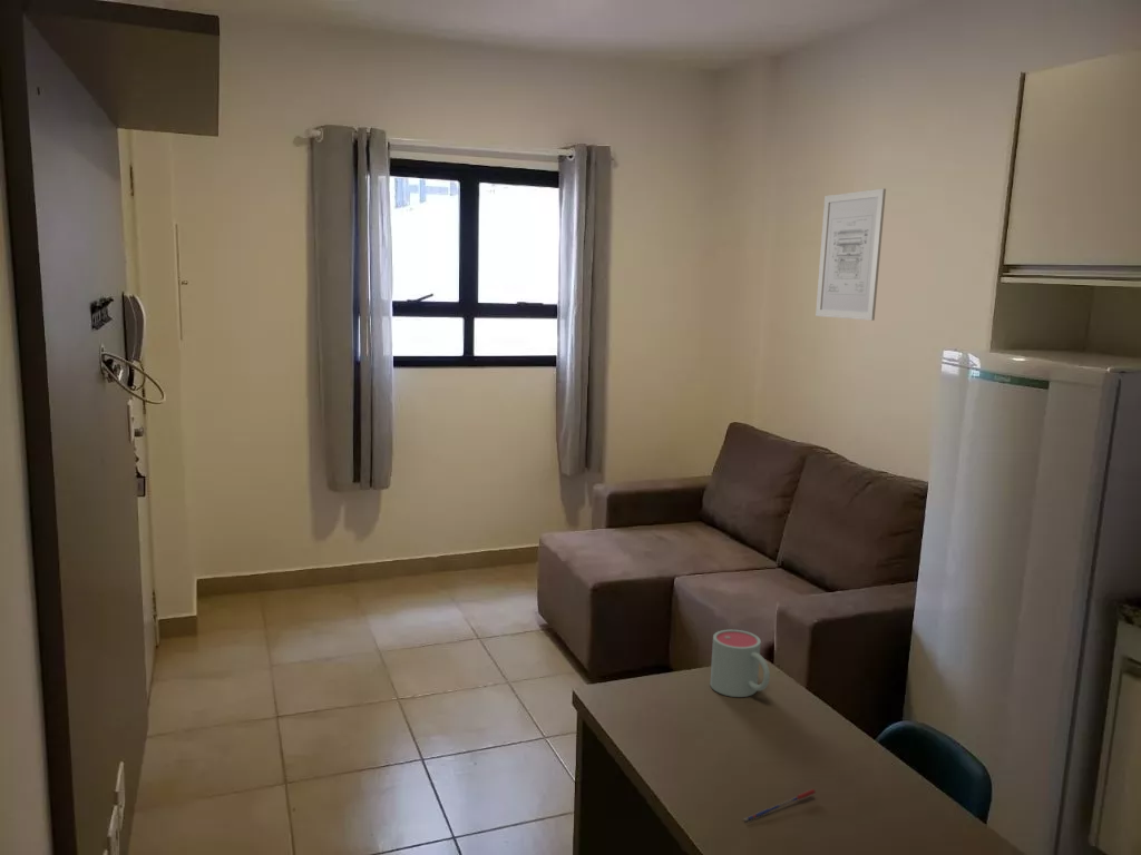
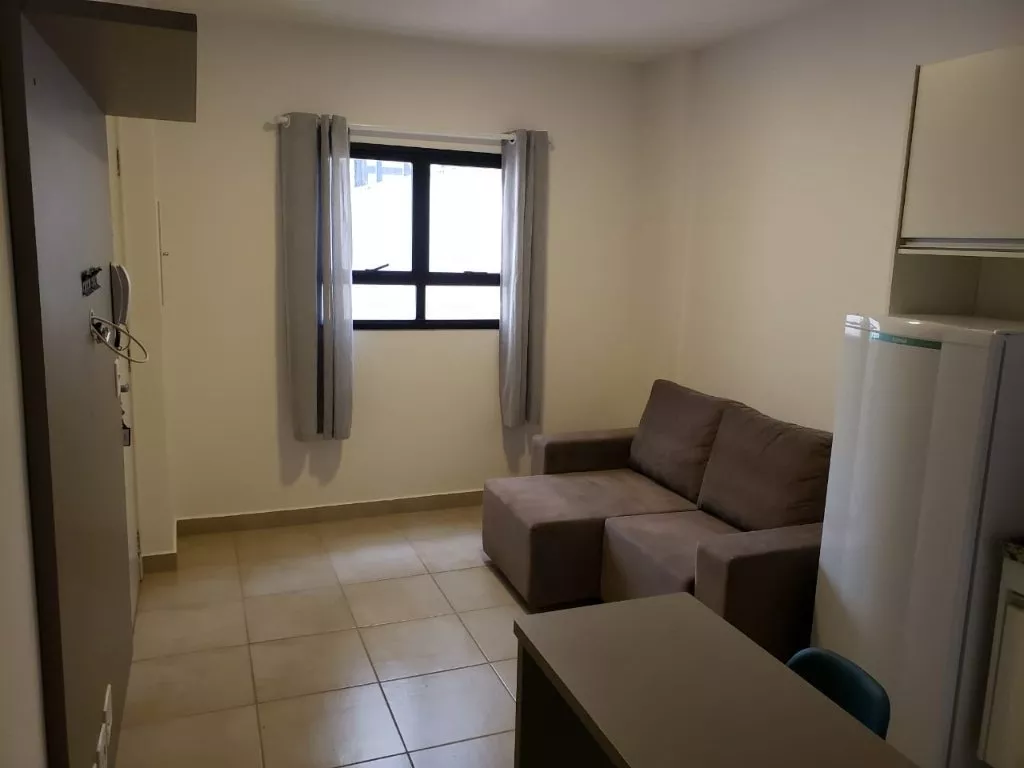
- wall art [815,187,887,322]
- mug [710,629,771,698]
- pen [742,788,817,824]
